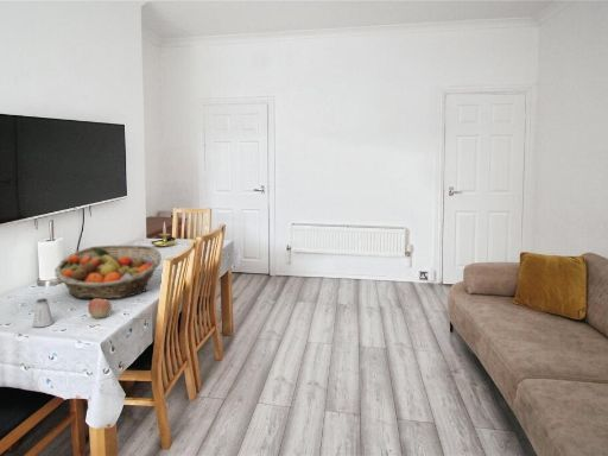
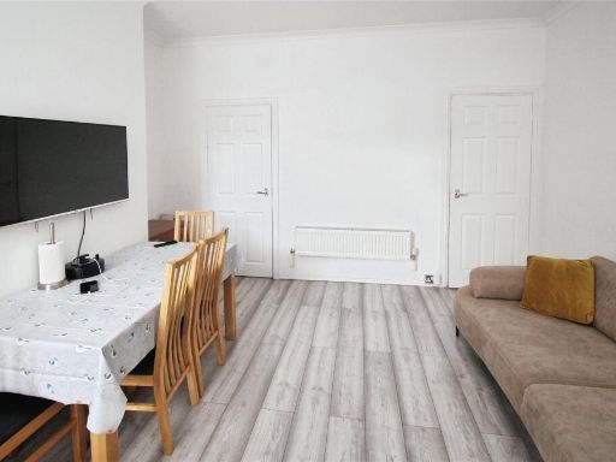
- fruit basket [53,243,163,299]
- saltshaker [32,298,55,328]
- candle holder [152,221,179,247]
- apple [87,298,113,319]
